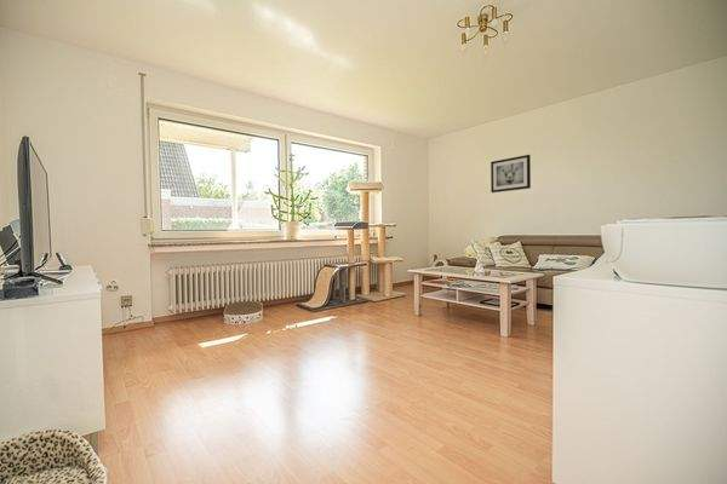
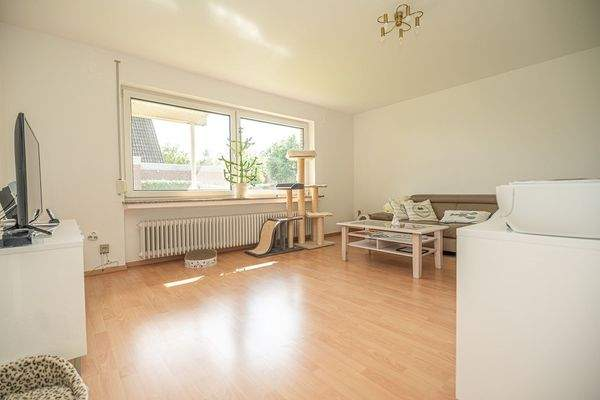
- wall art [490,154,532,194]
